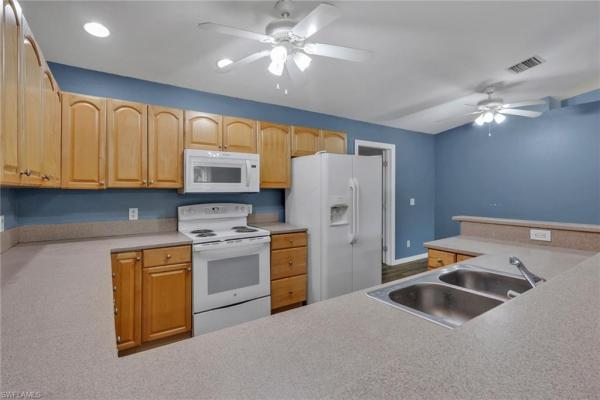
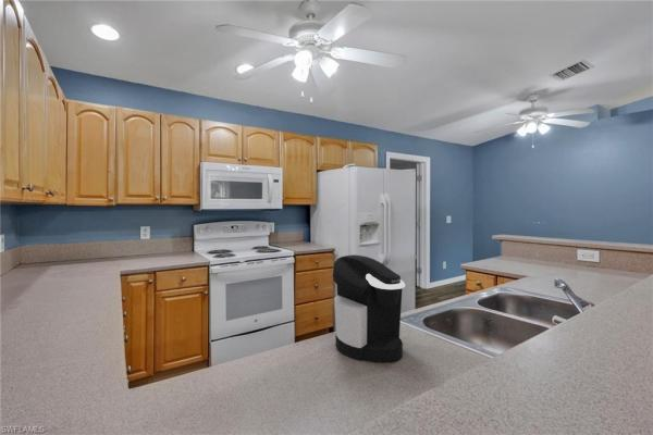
+ coffee maker [332,253,406,364]
